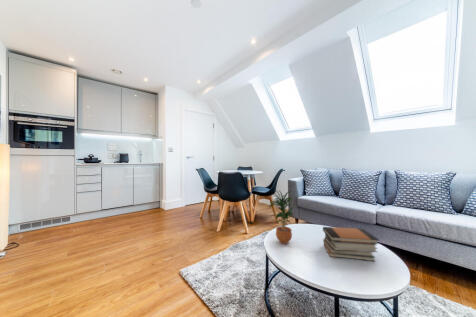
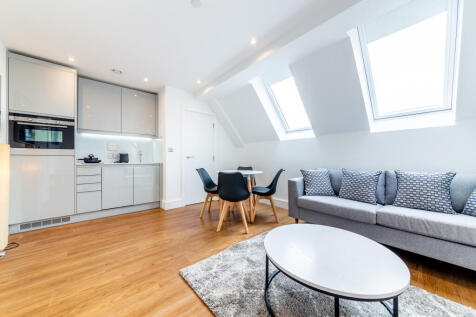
- potted plant [268,189,295,245]
- book stack [322,226,380,262]
